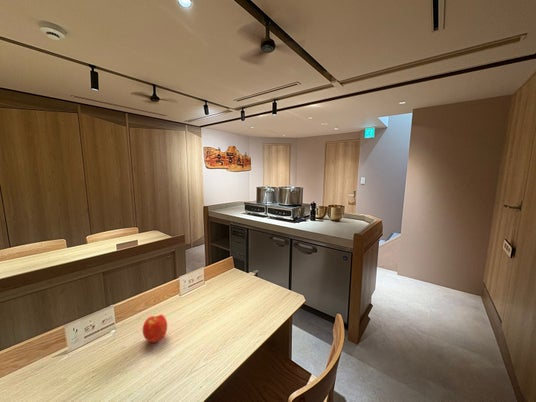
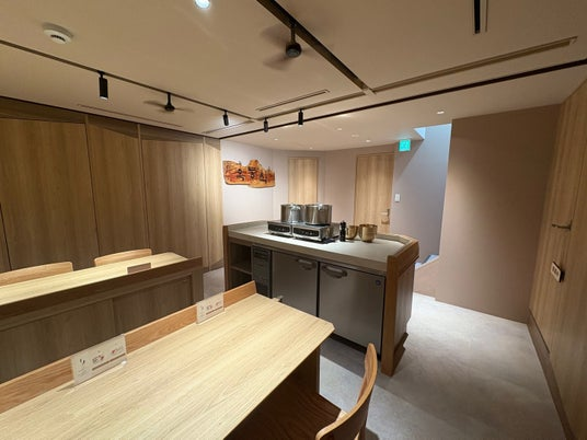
- apple [142,314,168,343]
